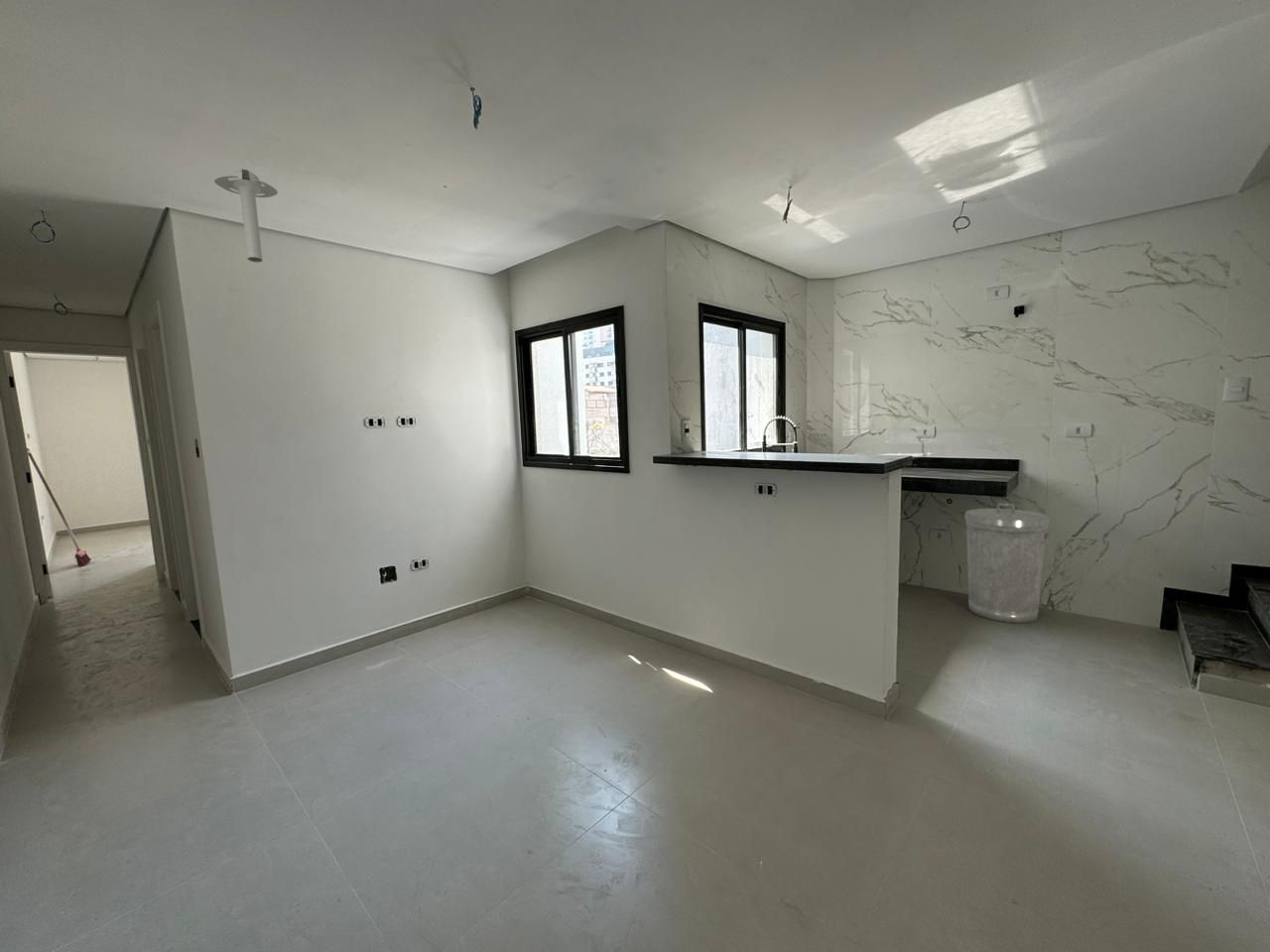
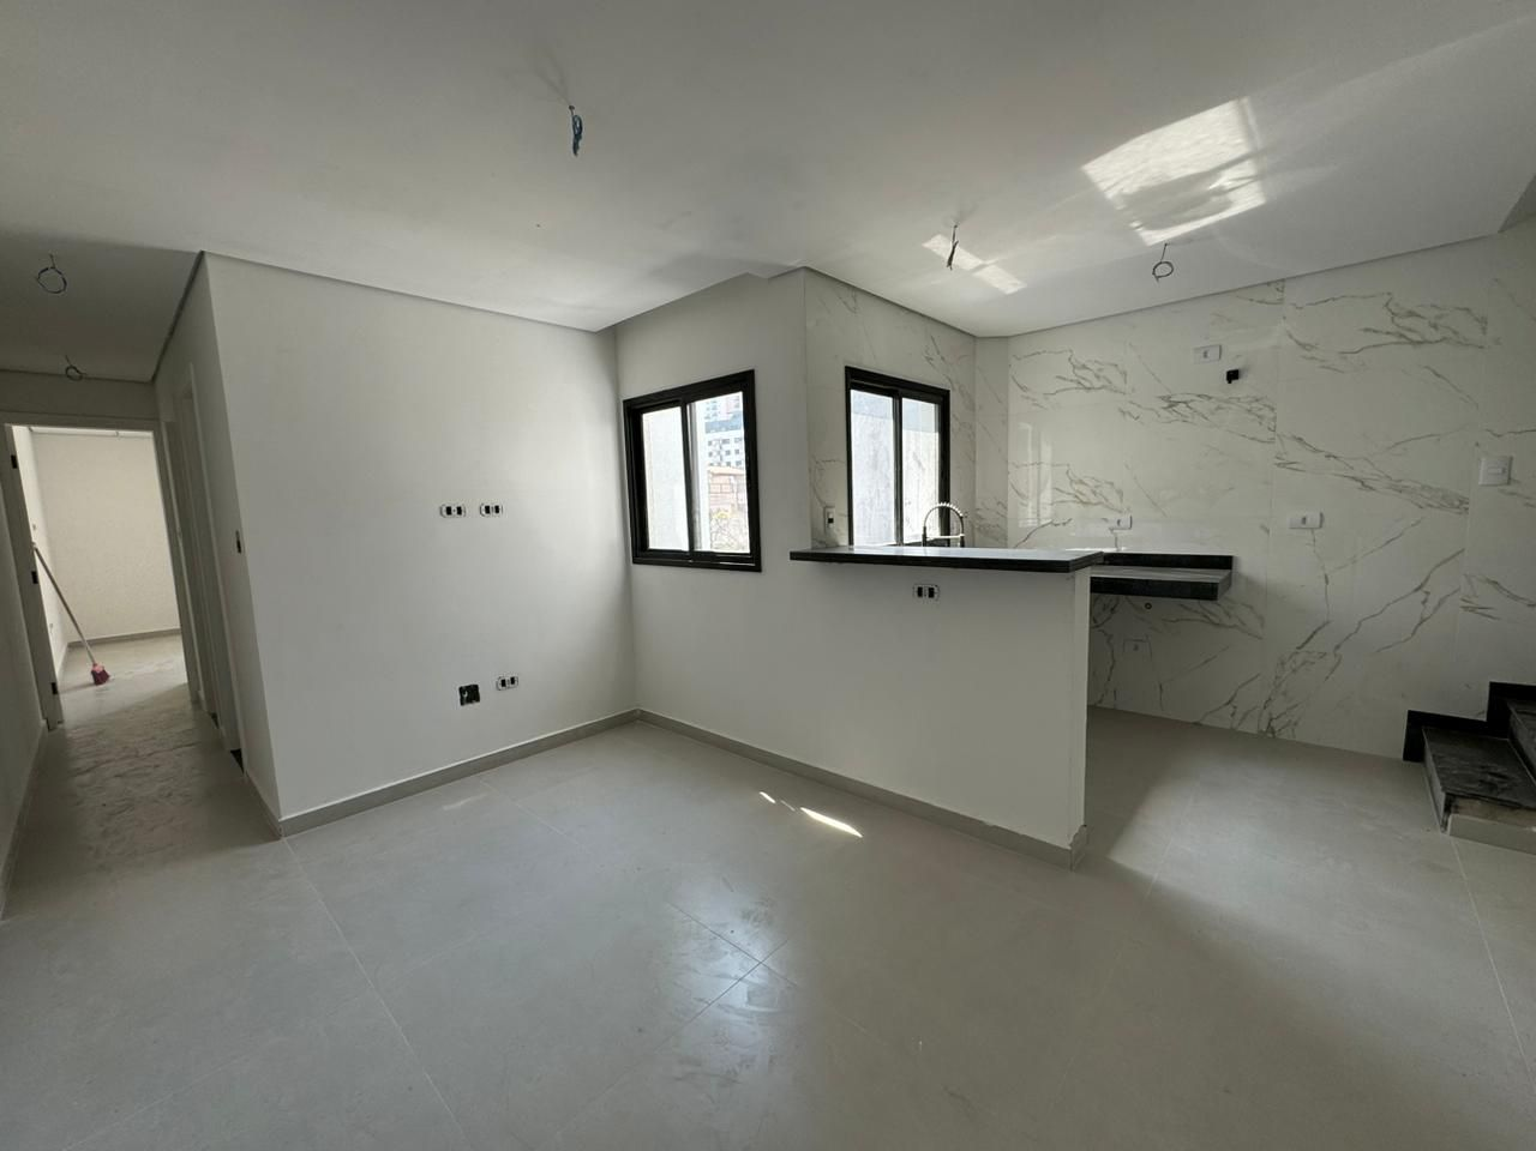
- ceiling light [213,169,279,263]
- trash can [963,503,1051,624]
